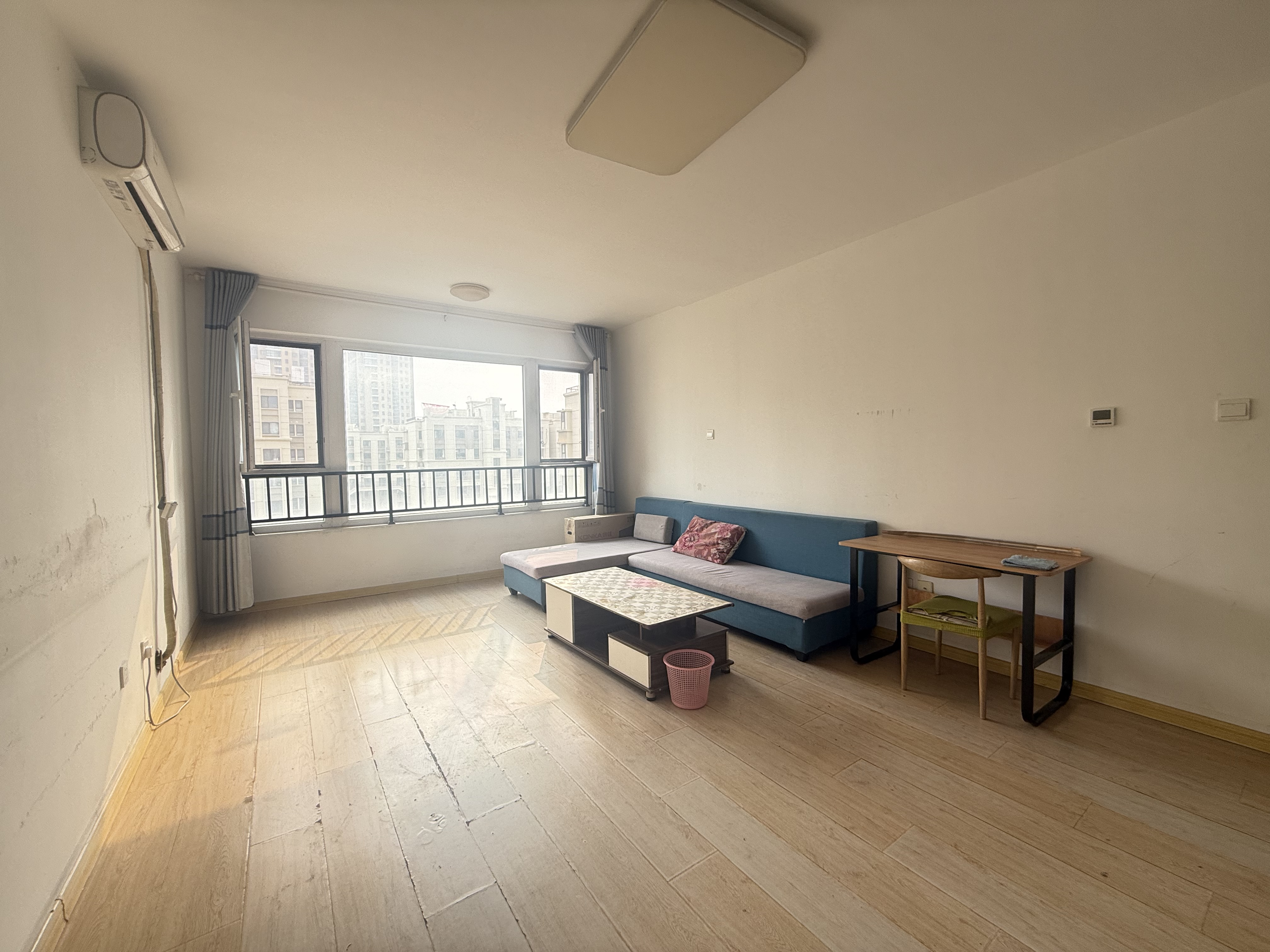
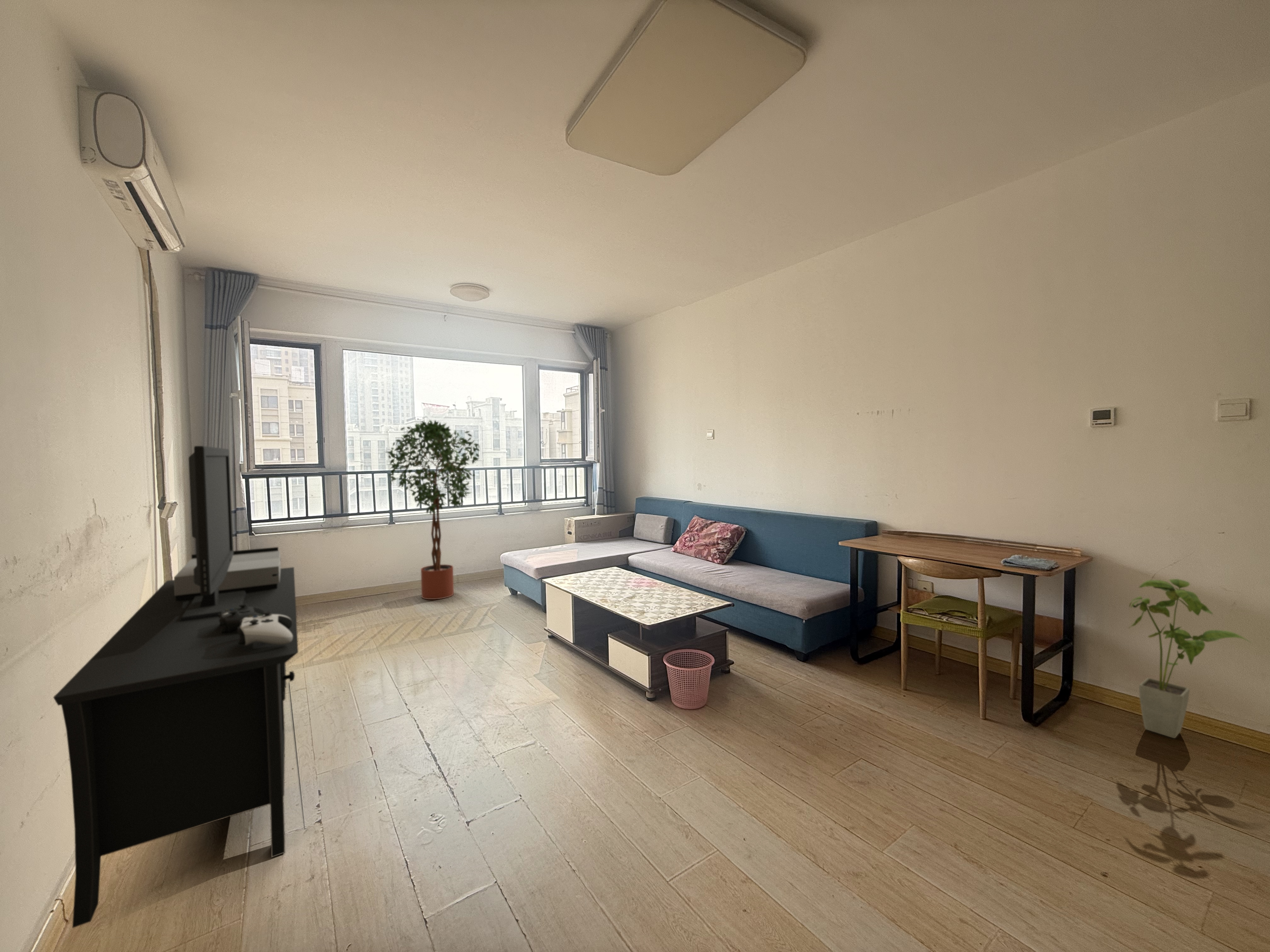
+ potted tree [384,419,480,600]
+ media console [53,445,299,929]
+ house plant [1128,579,1252,739]
